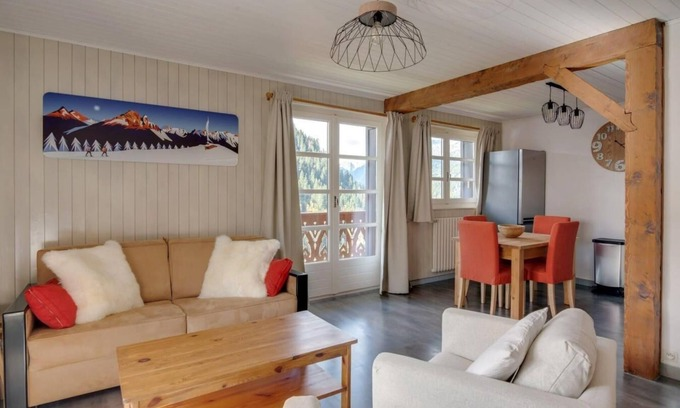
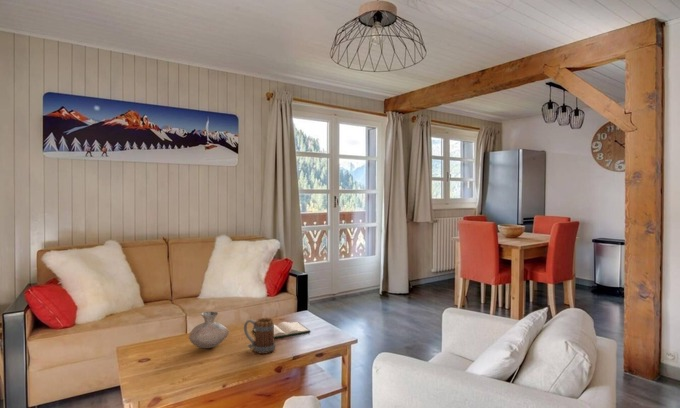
+ hardback book [252,321,312,339]
+ mug [243,317,276,355]
+ vase [188,310,230,349]
